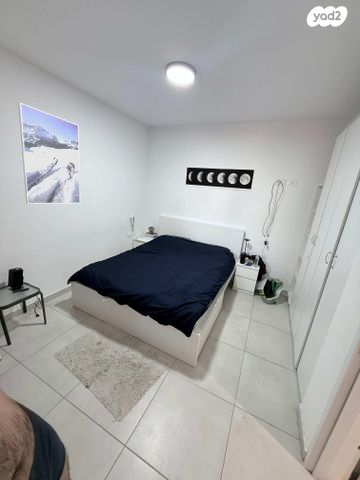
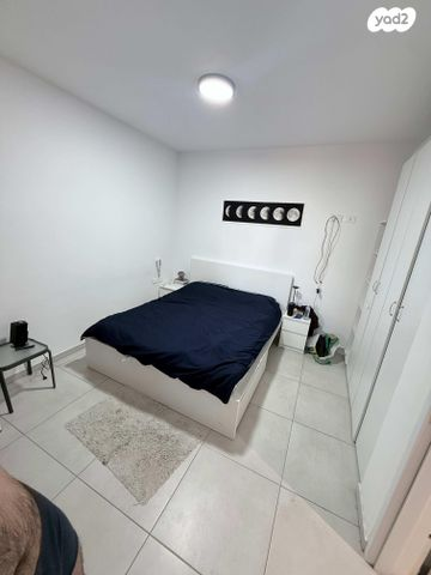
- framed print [17,102,81,205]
